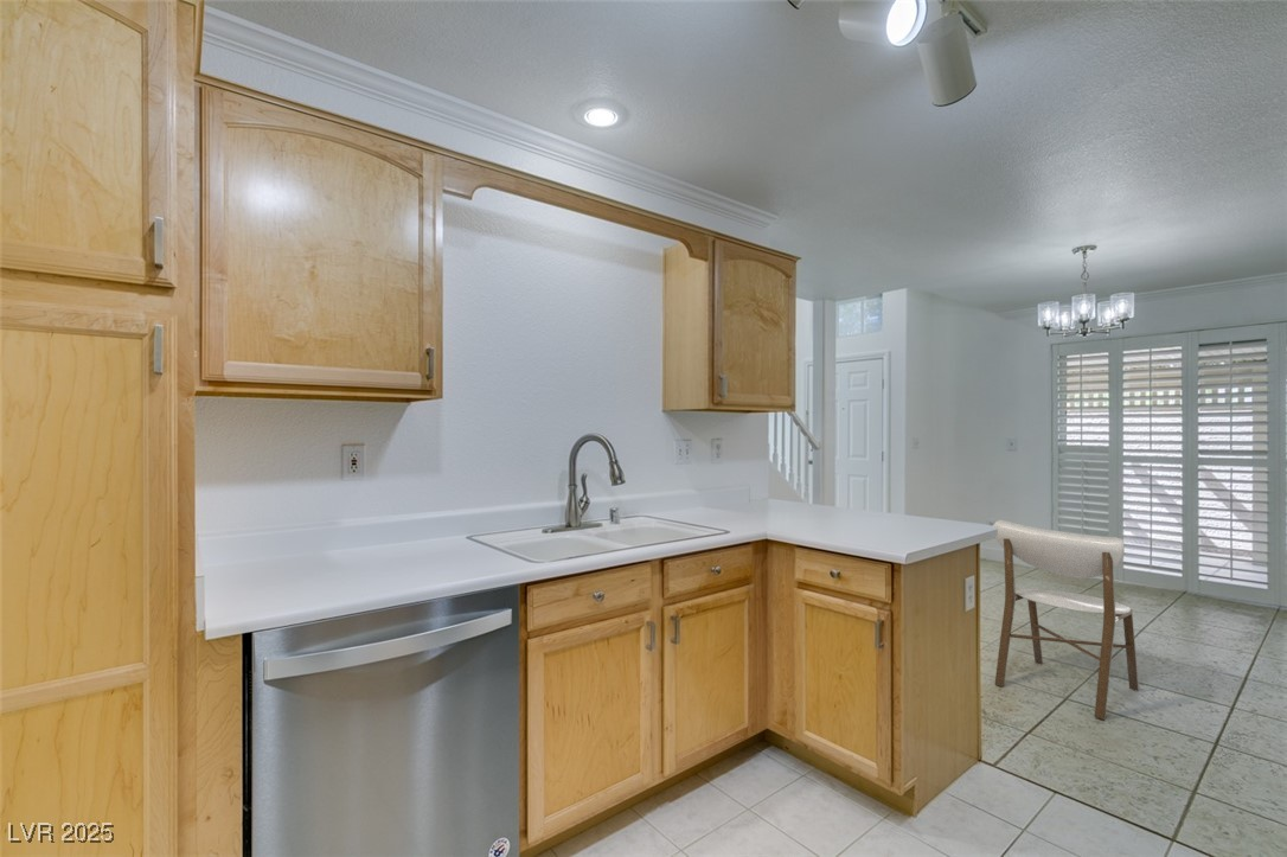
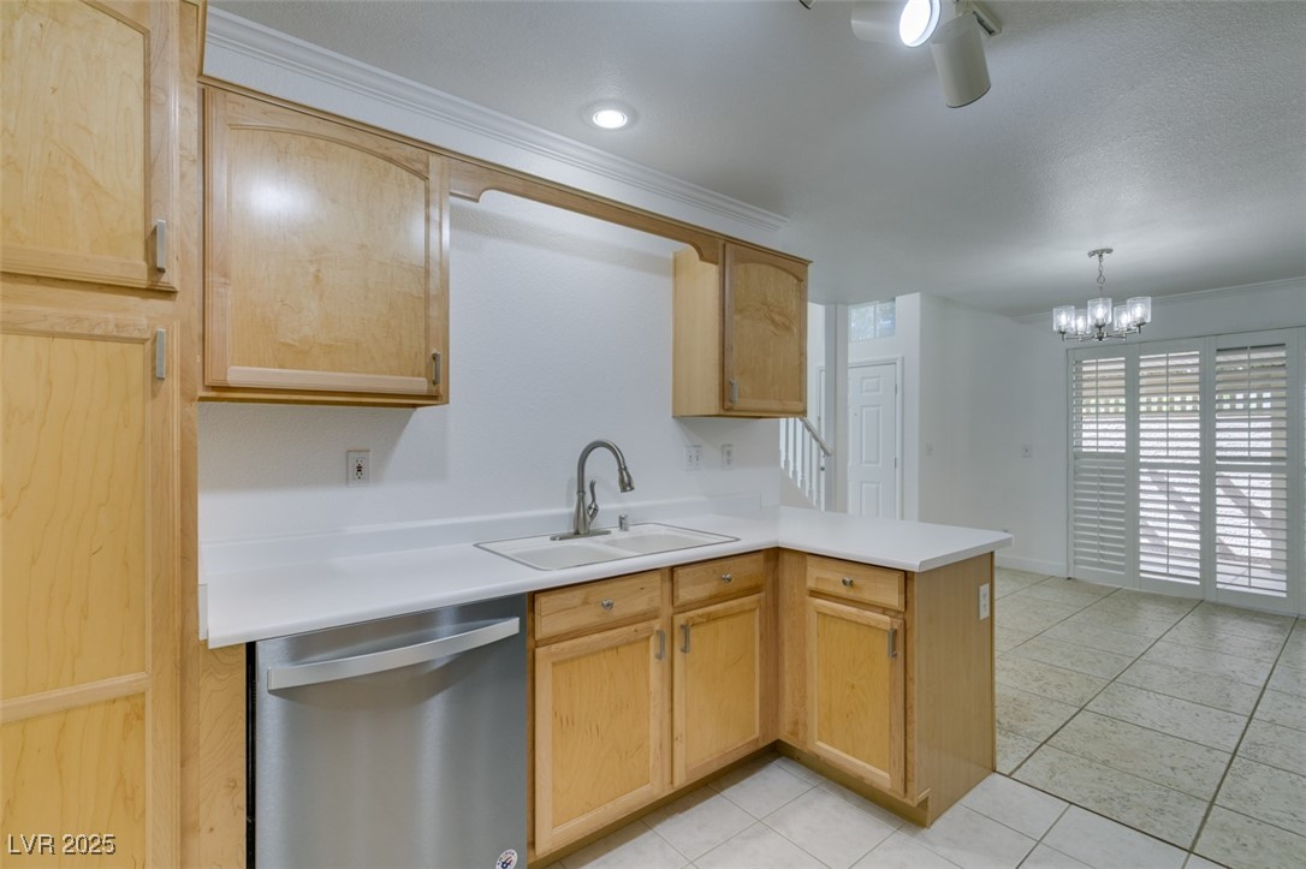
- dining chair [992,519,1140,721]
